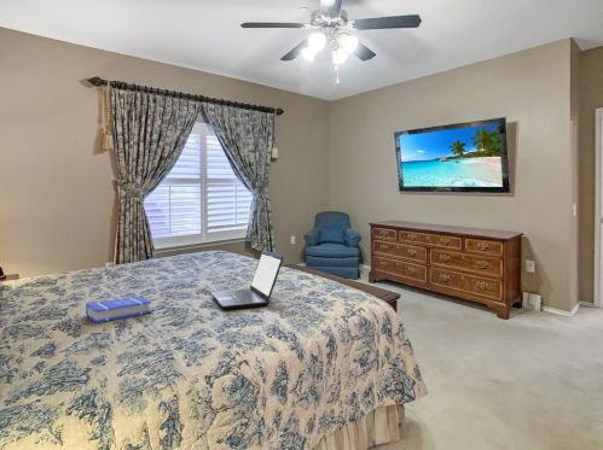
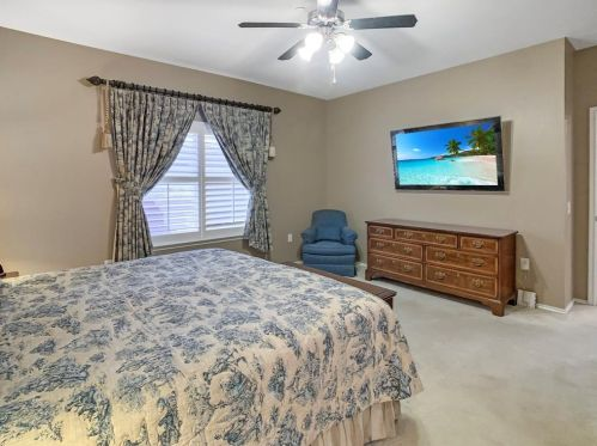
- laptop [210,250,284,311]
- book [85,296,152,323]
